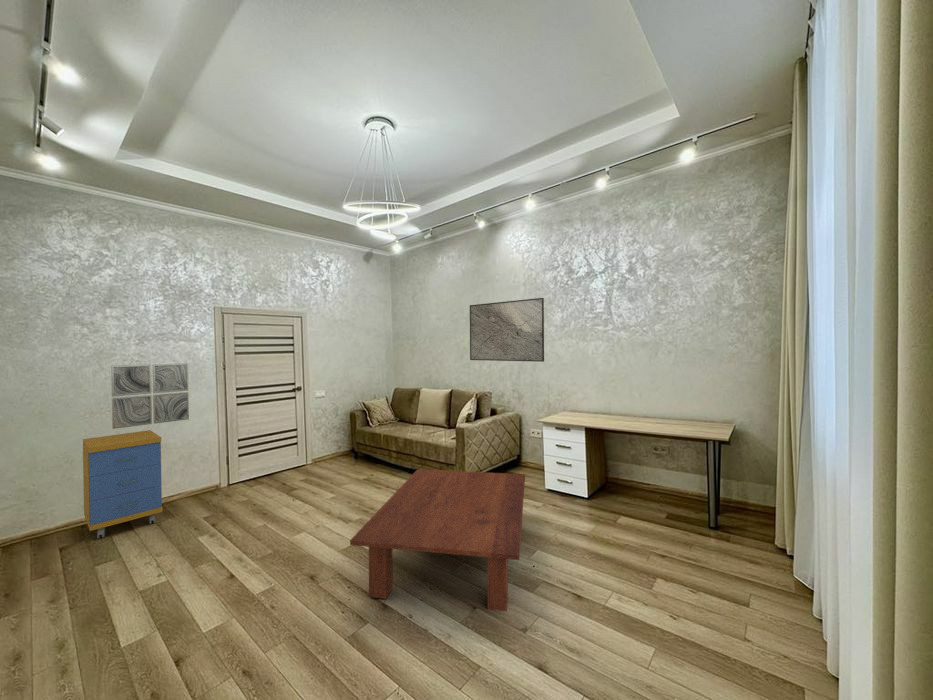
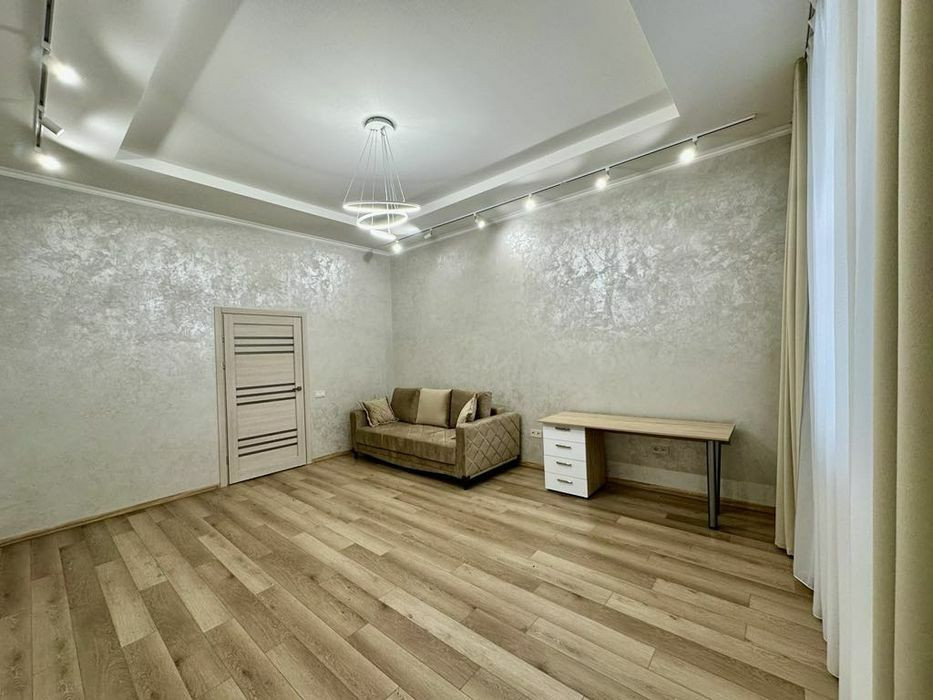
- wall art [110,362,190,430]
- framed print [469,297,545,363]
- storage cabinet [82,429,164,540]
- coffee table [349,468,526,612]
